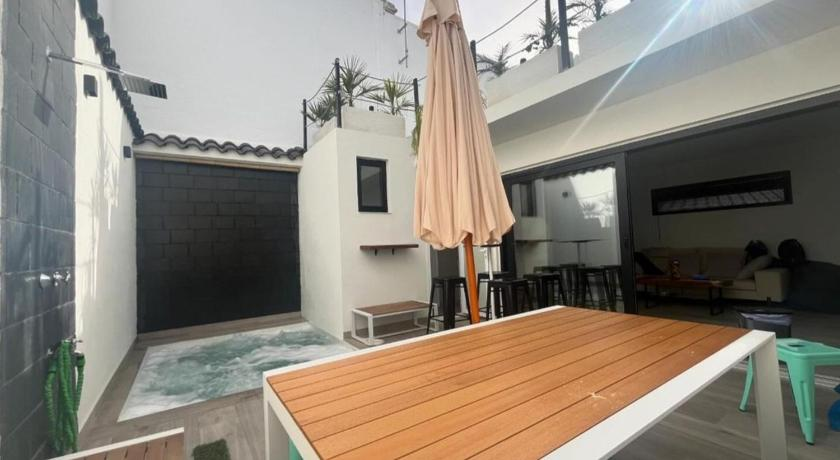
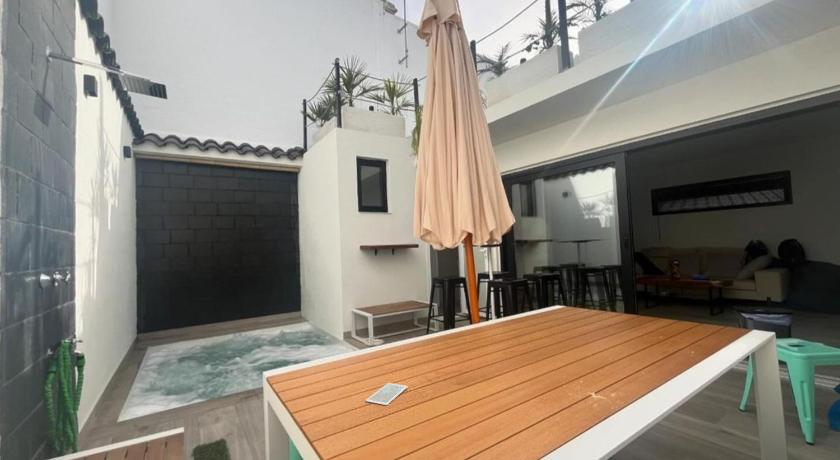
+ smartphone [364,382,409,406]
